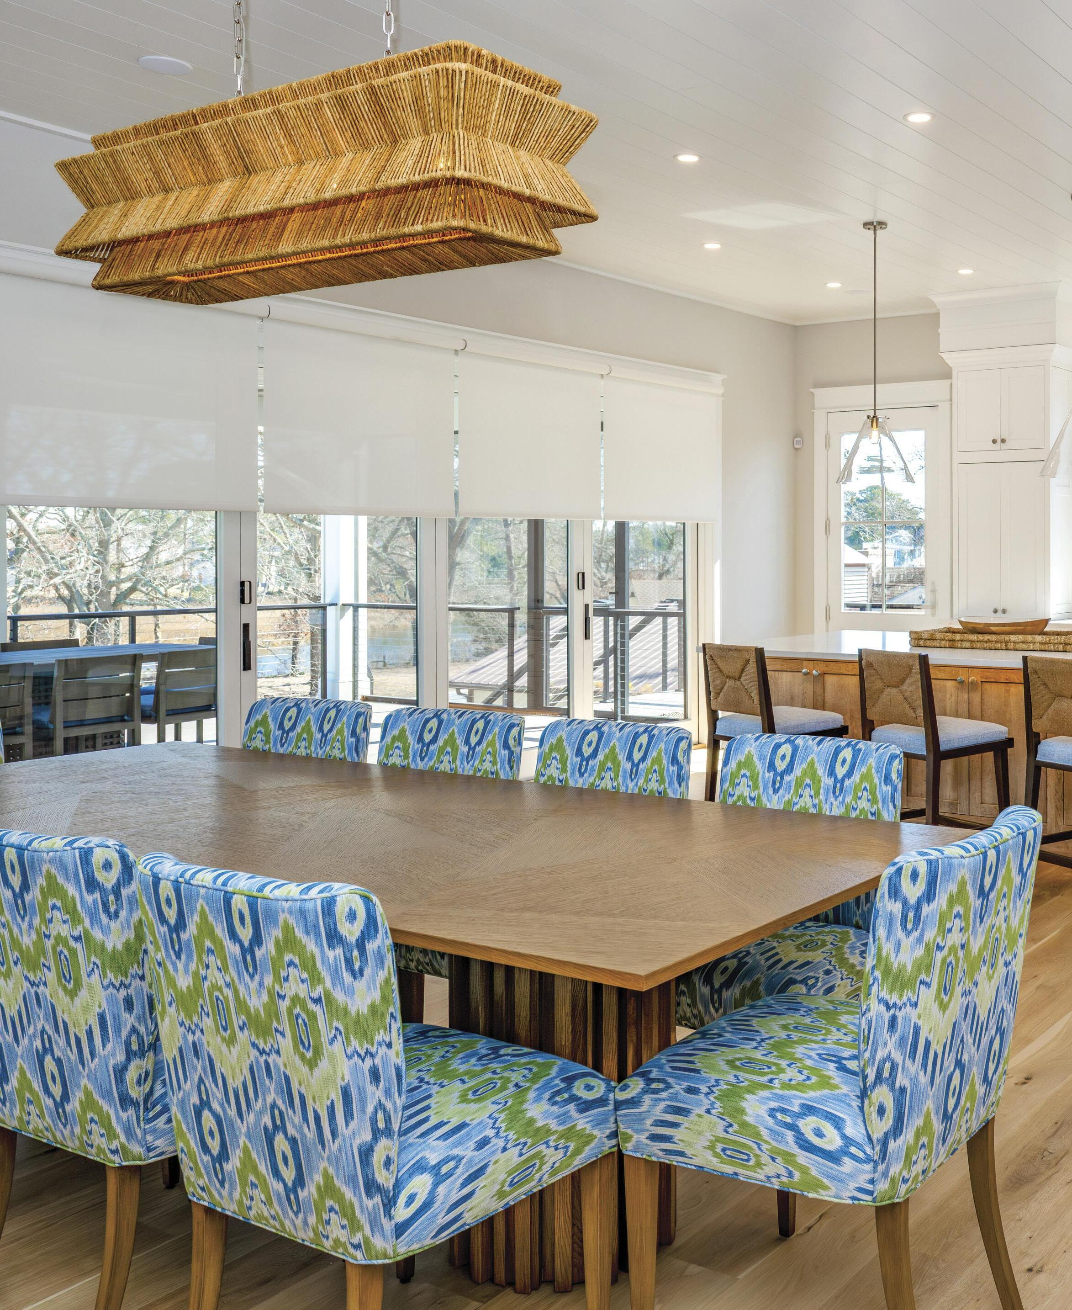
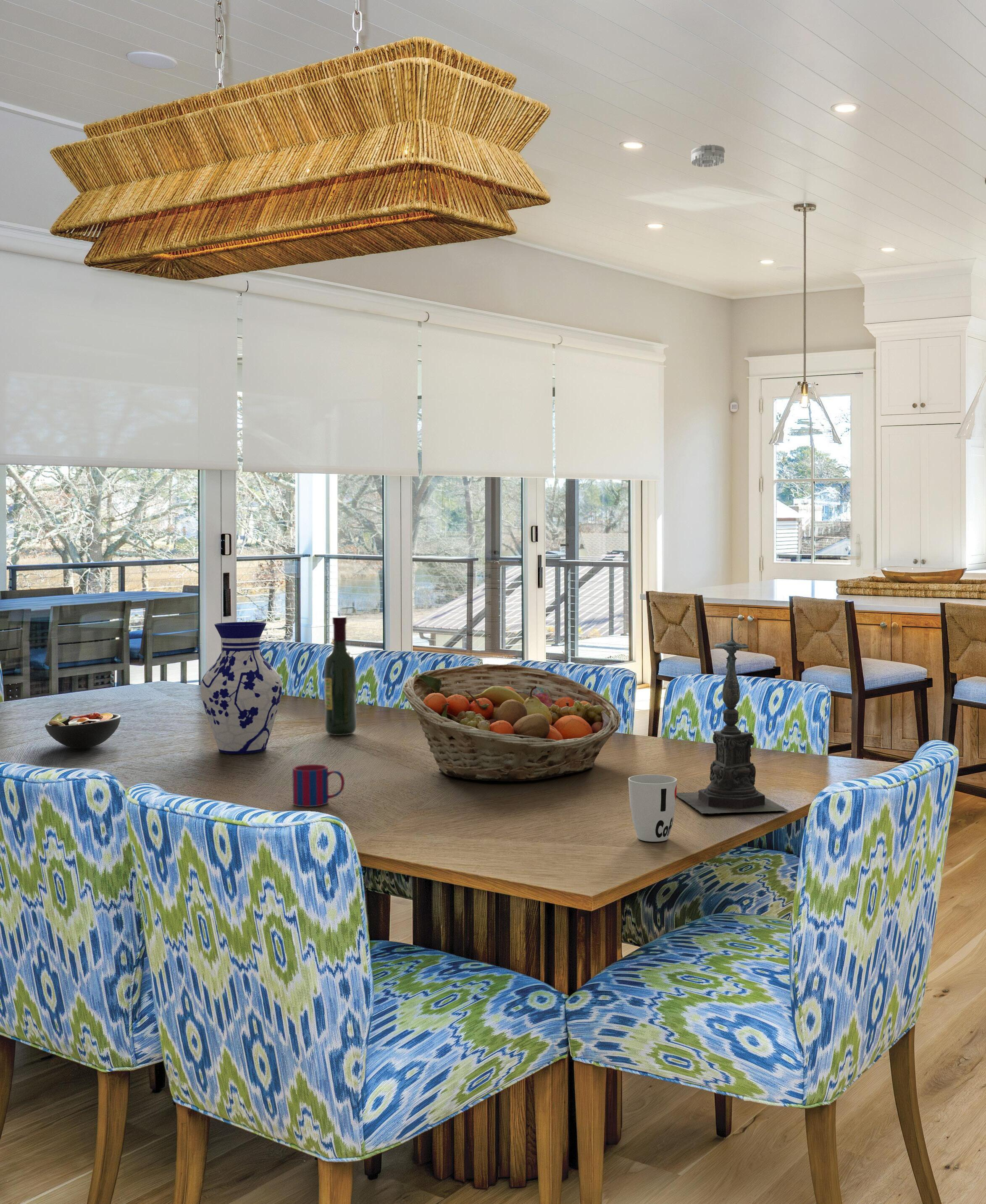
+ vase [200,622,283,754]
+ cup [628,774,678,842]
+ candle holder [676,617,789,814]
+ wine bottle [324,616,357,736]
+ fruit basket [402,664,622,782]
+ mug [292,764,345,807]
+ smoke detector [691,144,726,168]
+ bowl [45,712,121,749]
